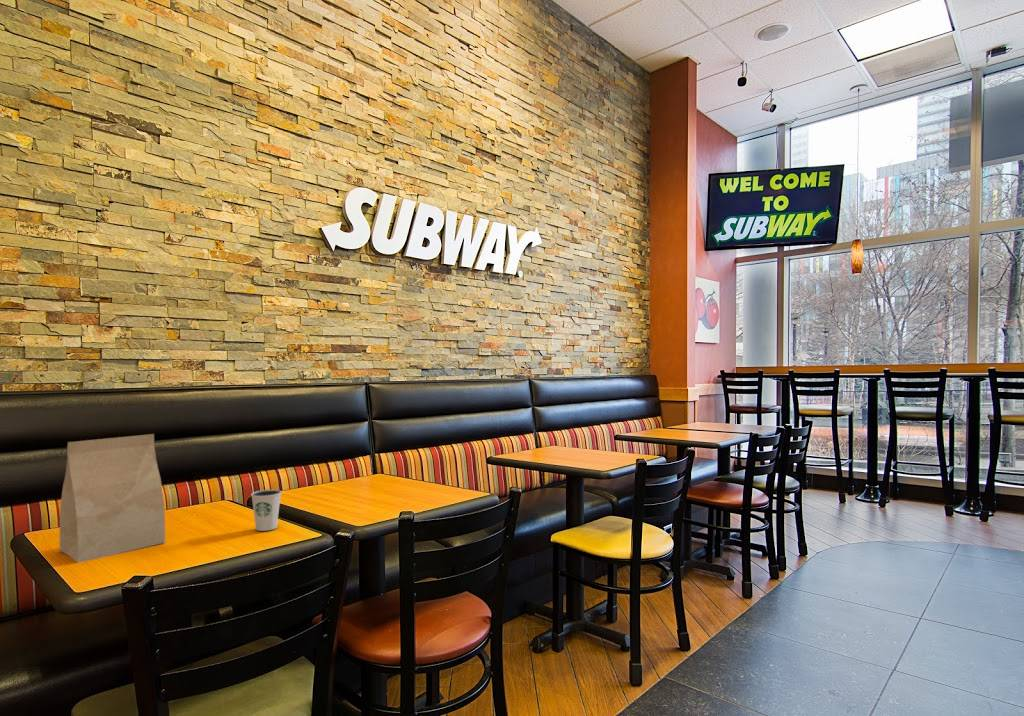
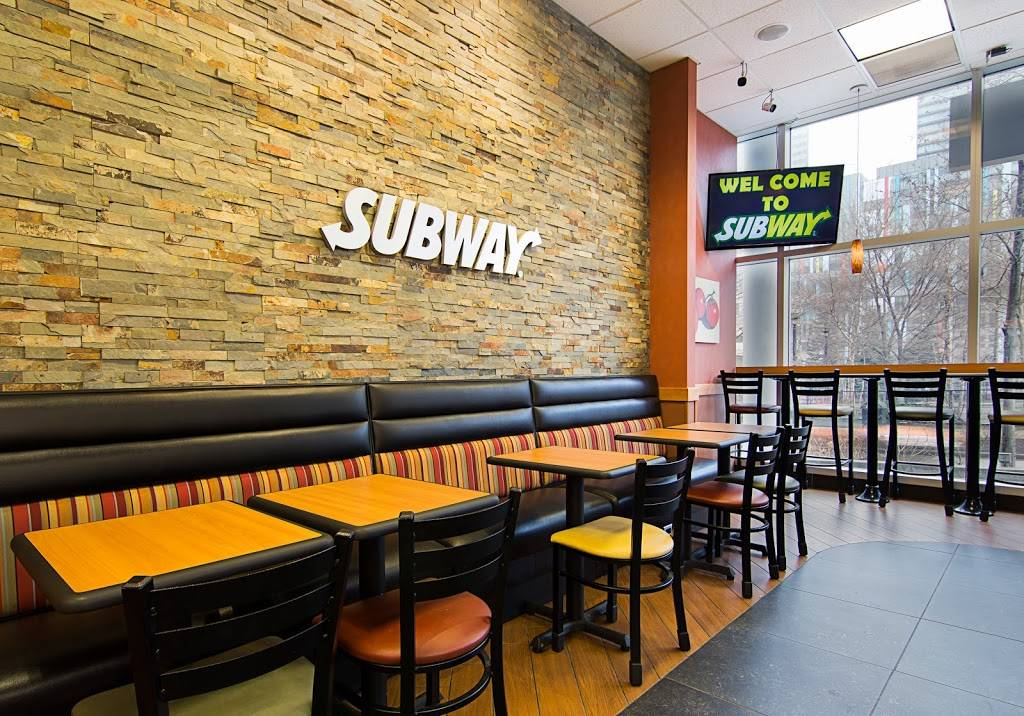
- dixie cup [250,488,283,532]
- paper bag [59,433,166,564]
